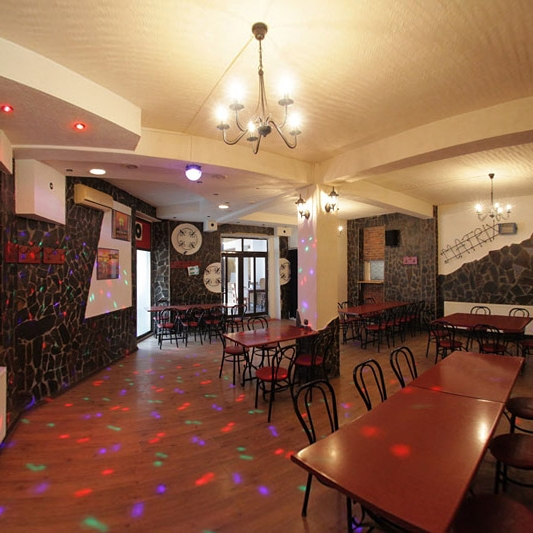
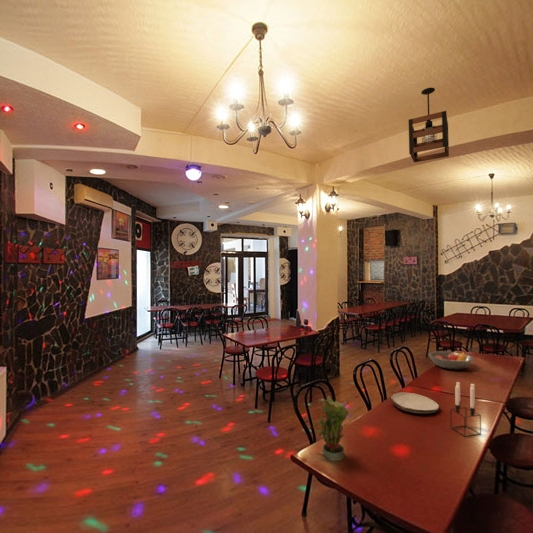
+ candle holder [449,380,482,437]
+ pendant light [408,87,450,163]
+ fruit bowl [427,350,474,370]
+ plate [390,391,440,414]
+ potted plant [311,395,350,462]
